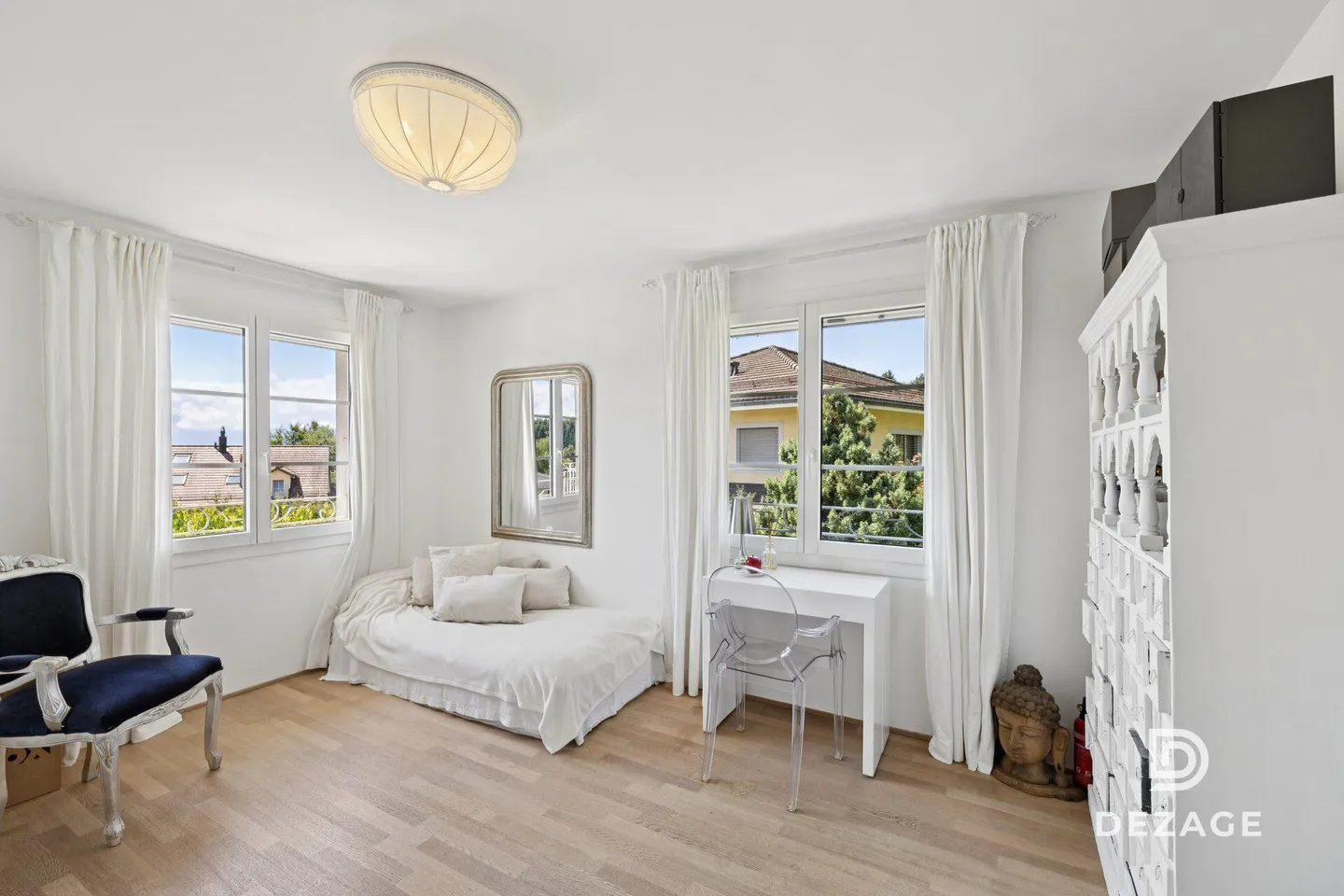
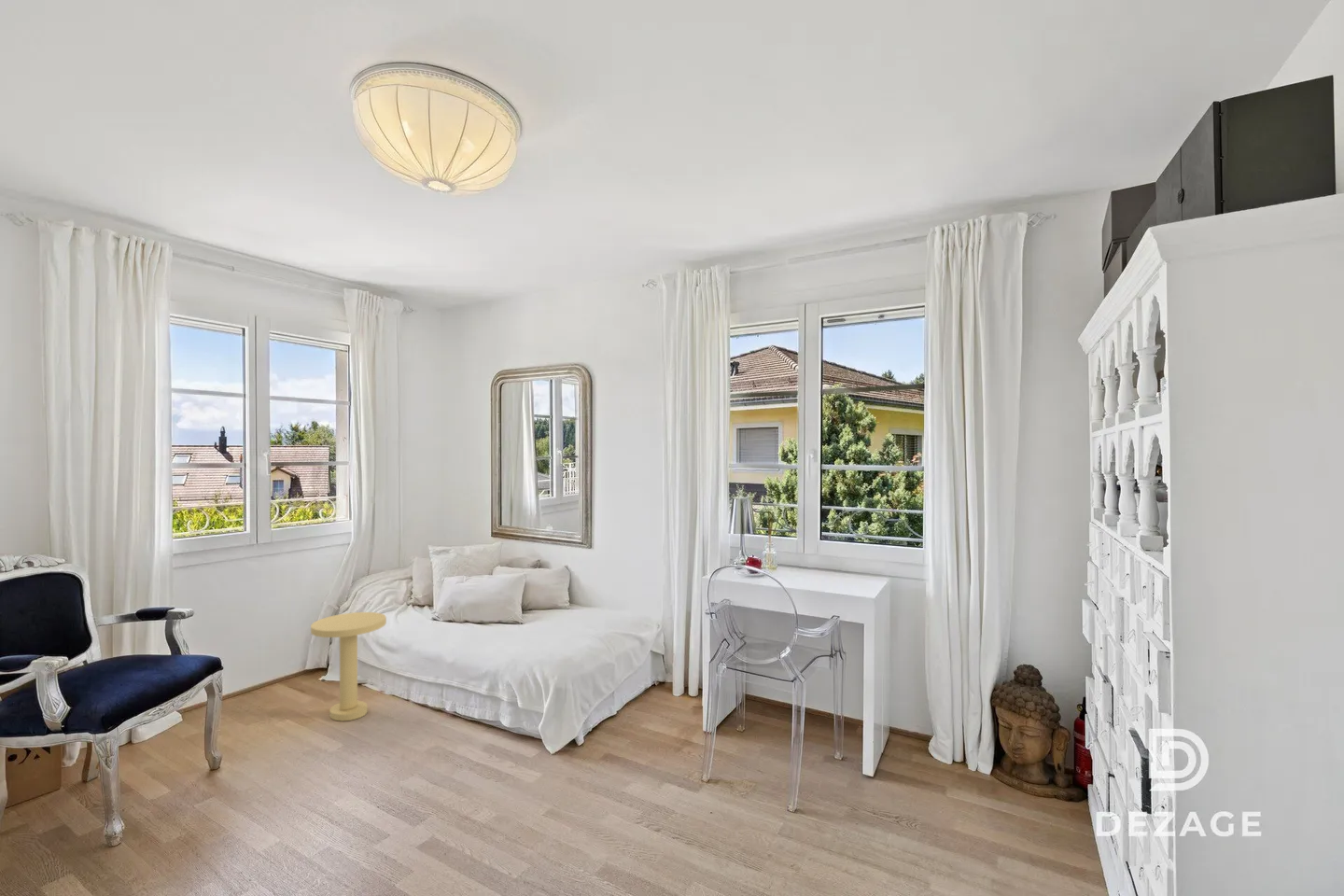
+ side table [310,611,387,722]
